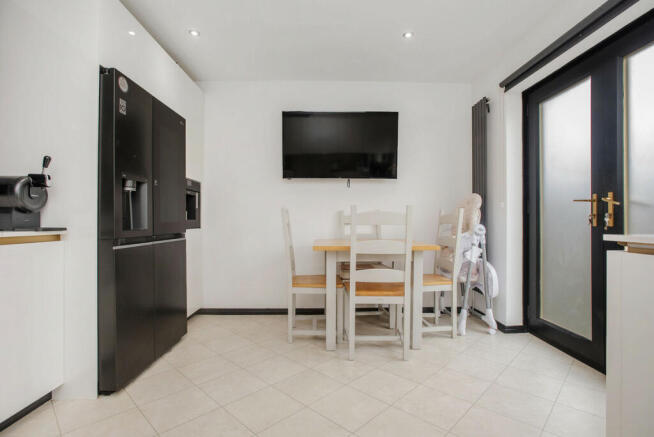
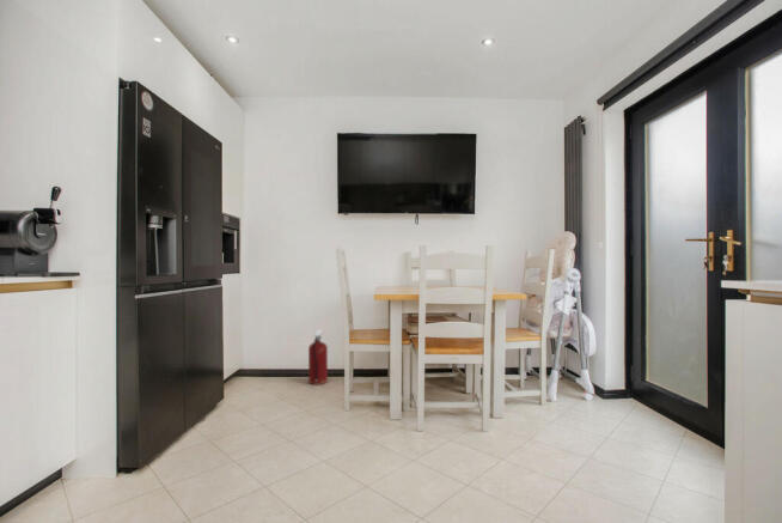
+ fire extinguisher [307,328,329,387]
